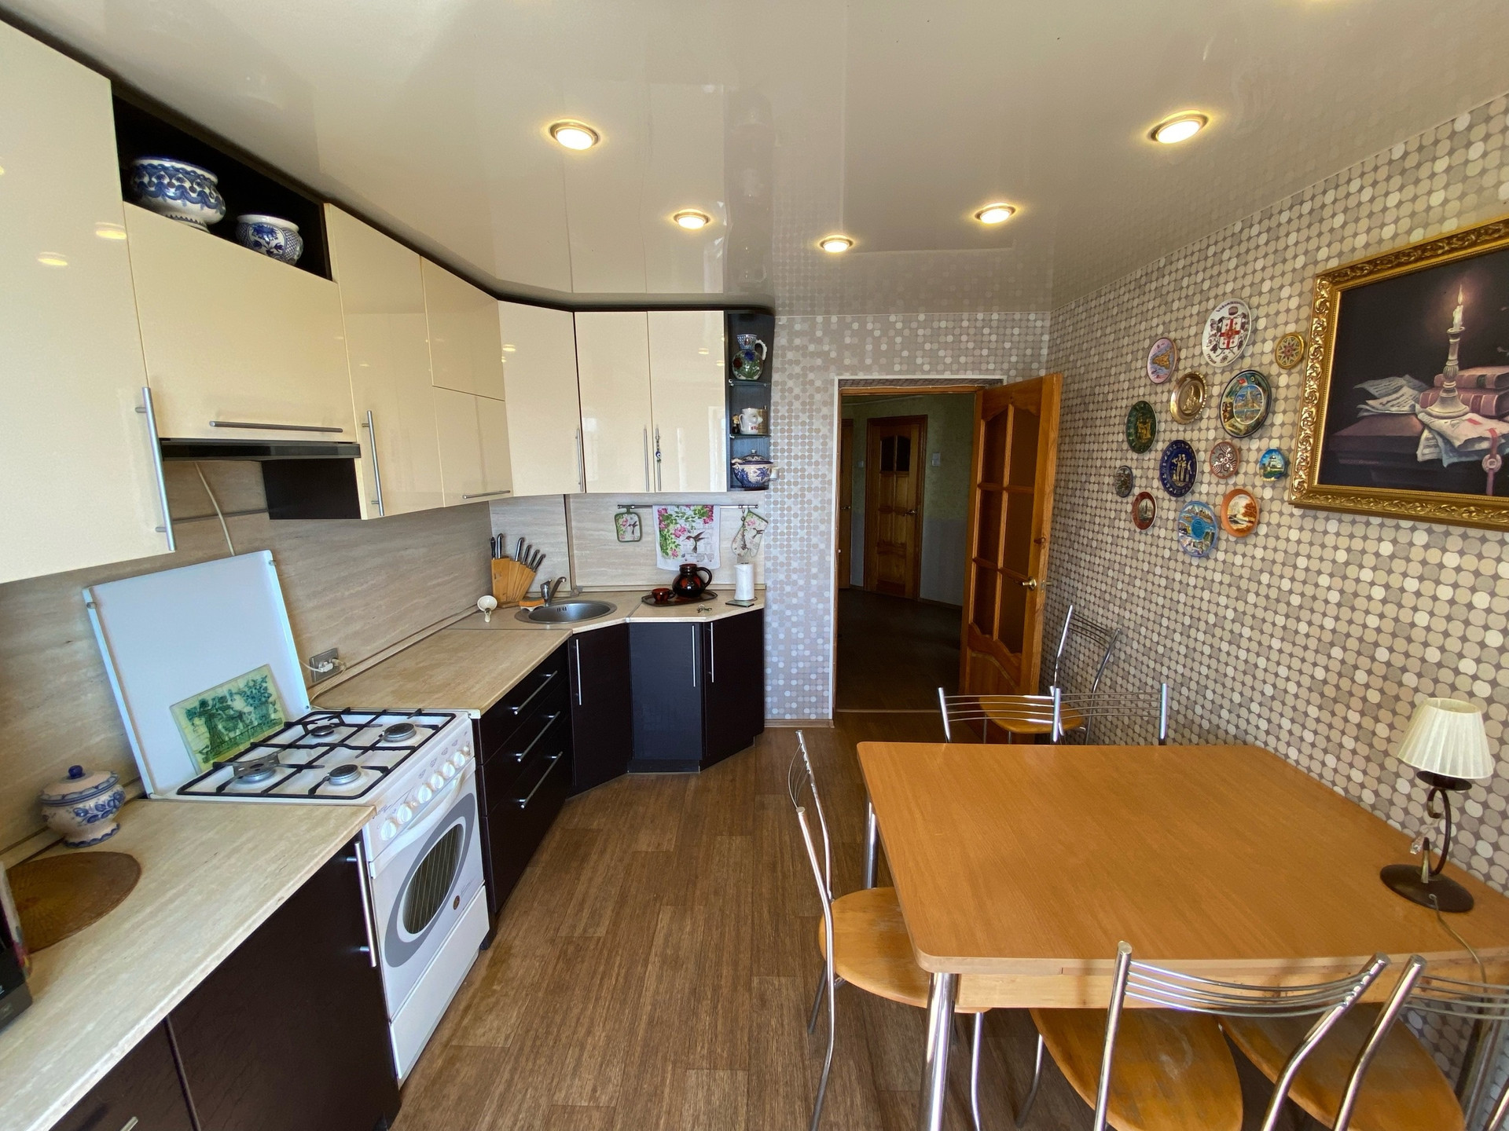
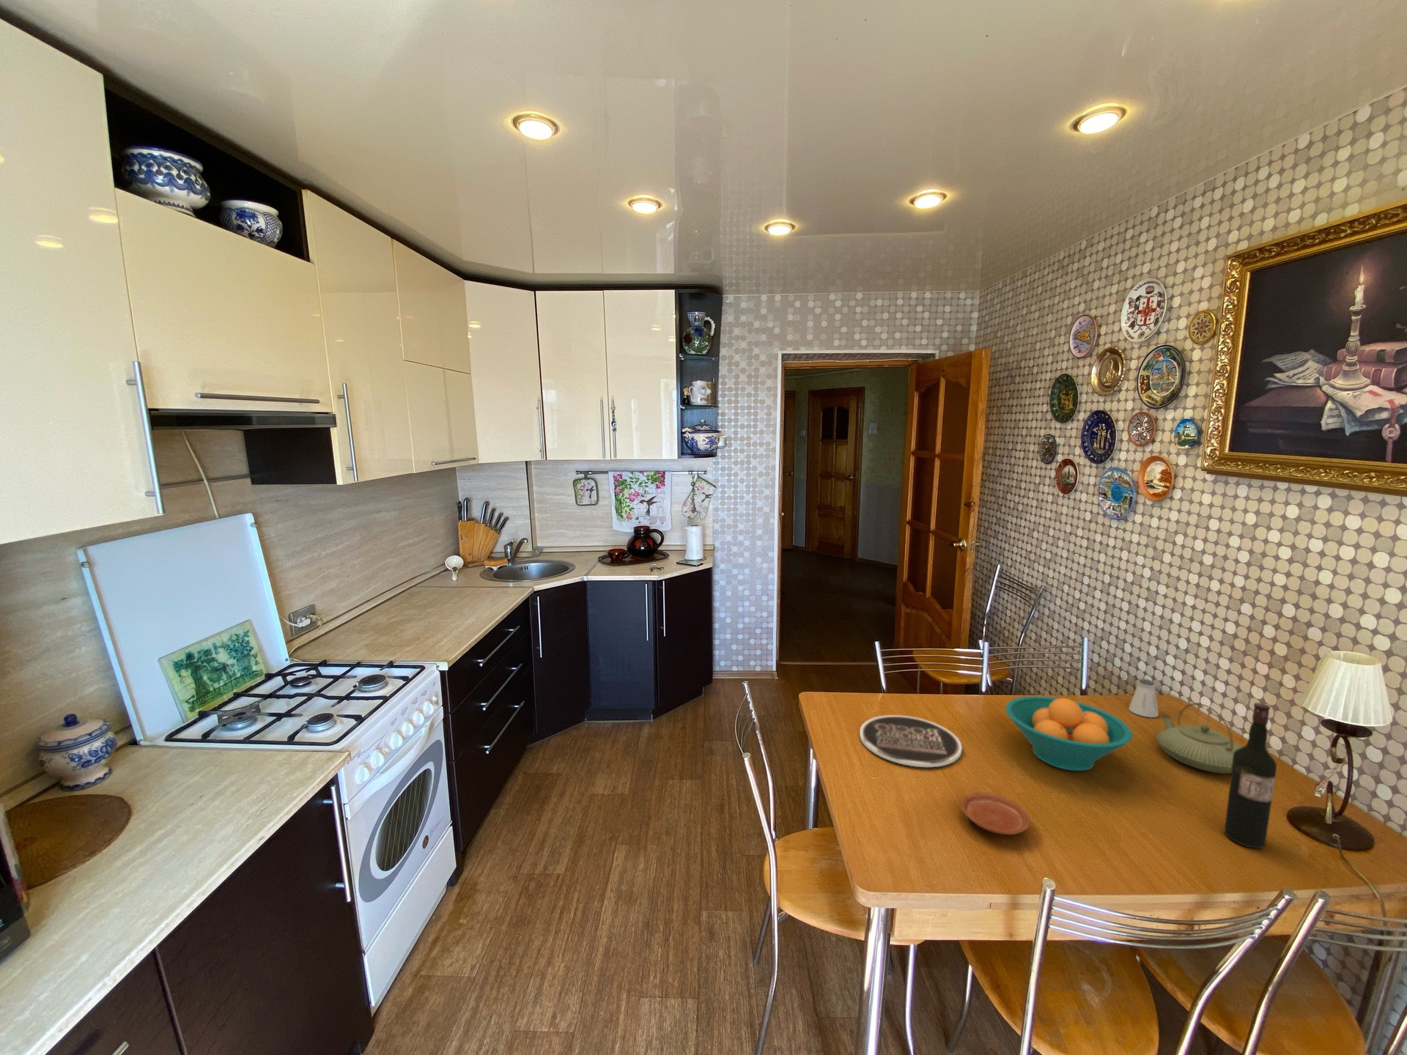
+ plate [859,715,963,768]
+ saltshaker [1128,678,1159,718]
+ plate [961,792,1031,836]
+ fruit bowl [1005,695,1133,771]
+ wine bottle [1224,701,1277,849]
+ teapot [1156,703,1242,775]
